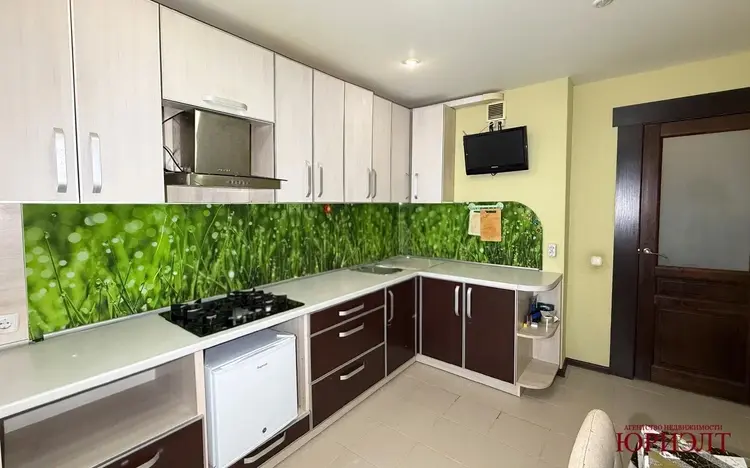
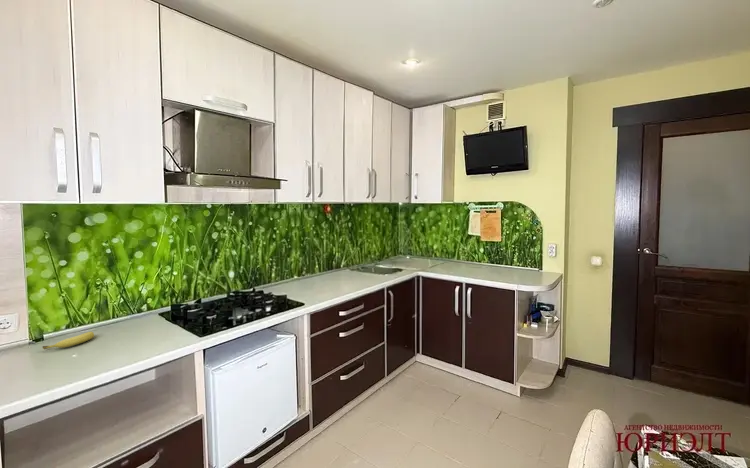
+ fruit [42,331,95,350]
